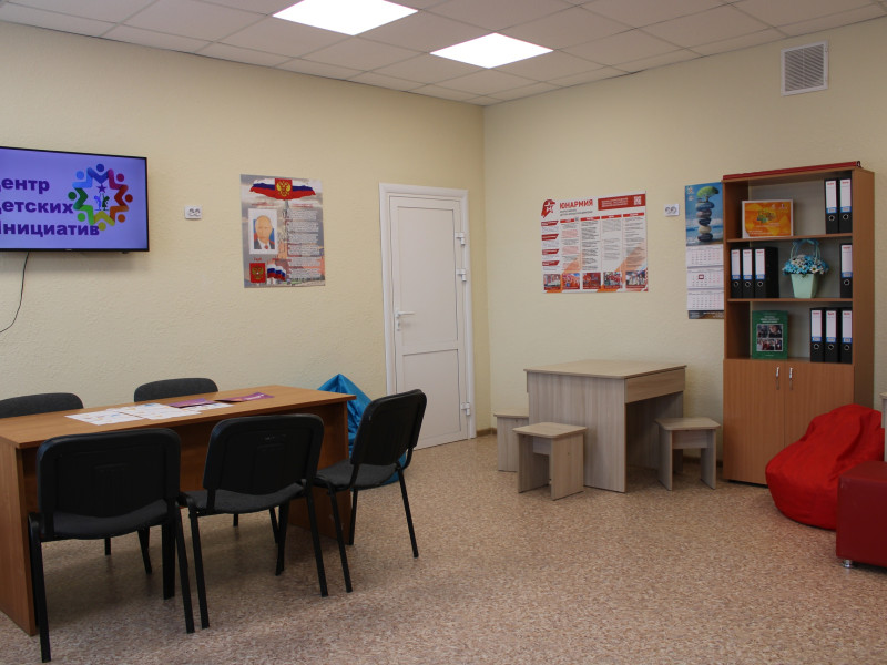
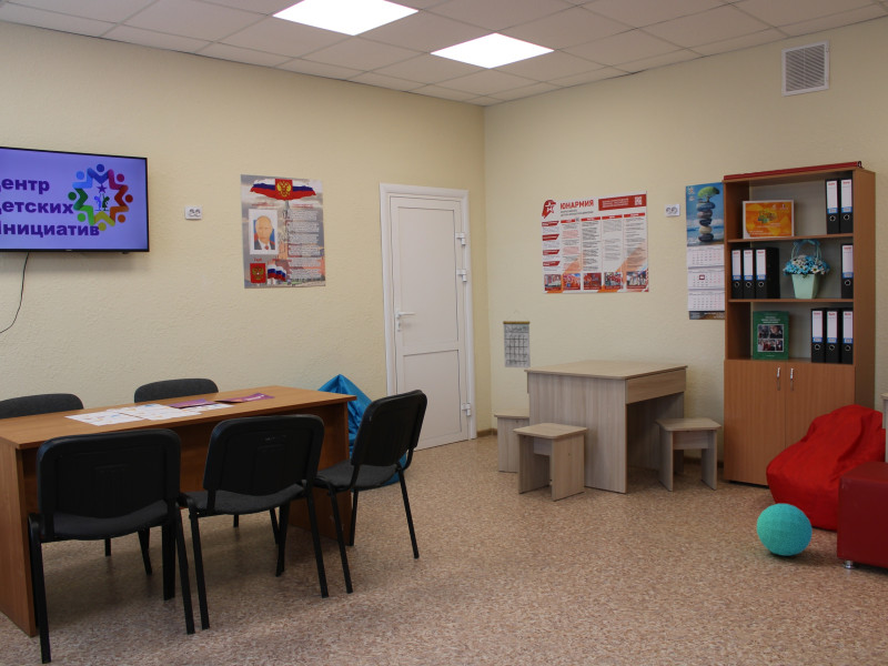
+ ball [756,503,814,557]
+ calendar [502,309,532,370]
